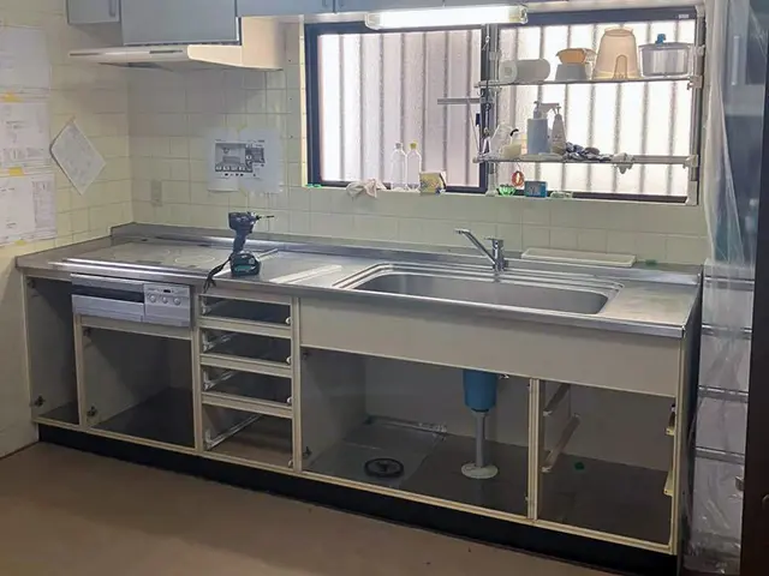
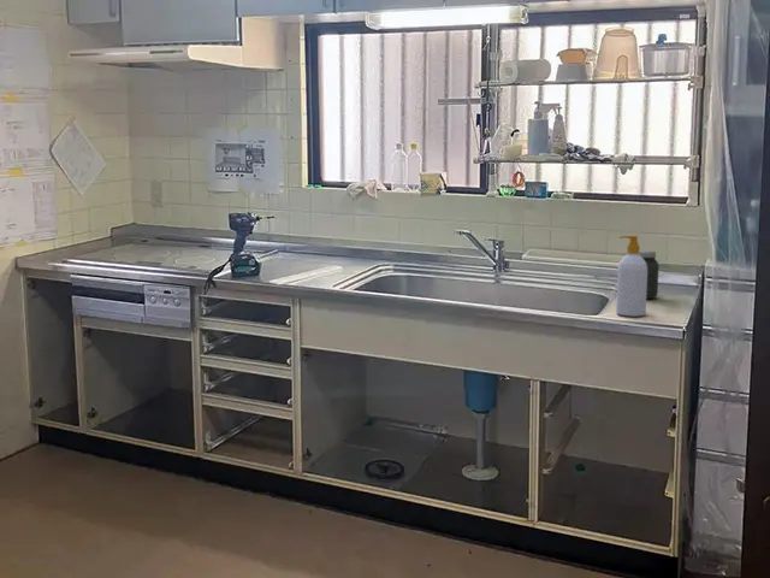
+ jar [639,249,659,300]
+ soap bottle [615,235,647,318]
